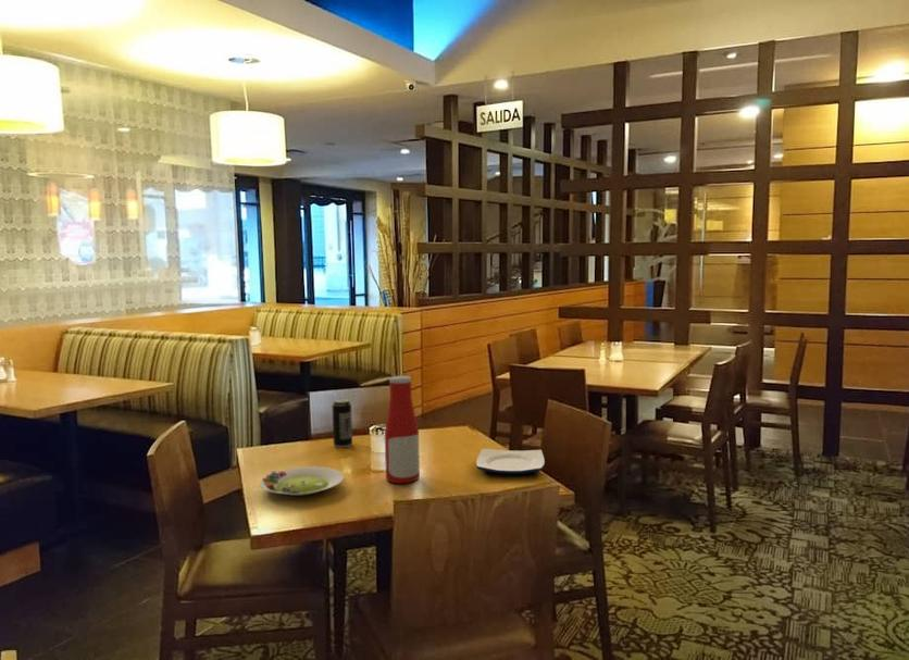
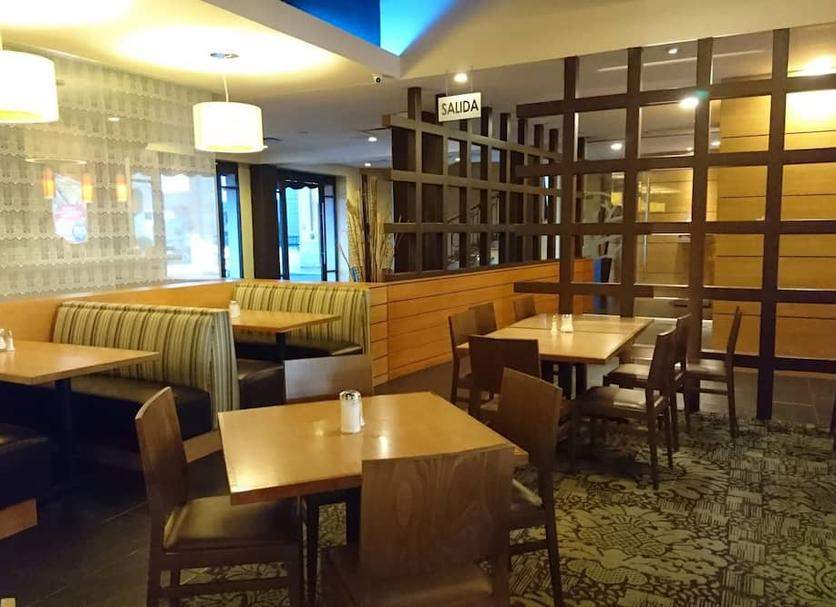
- beverage can [332,398,353,448]
- bottle [384,375,421,485]
- salad plate [259,465,345,497]
- plate [475,448,546,475]
